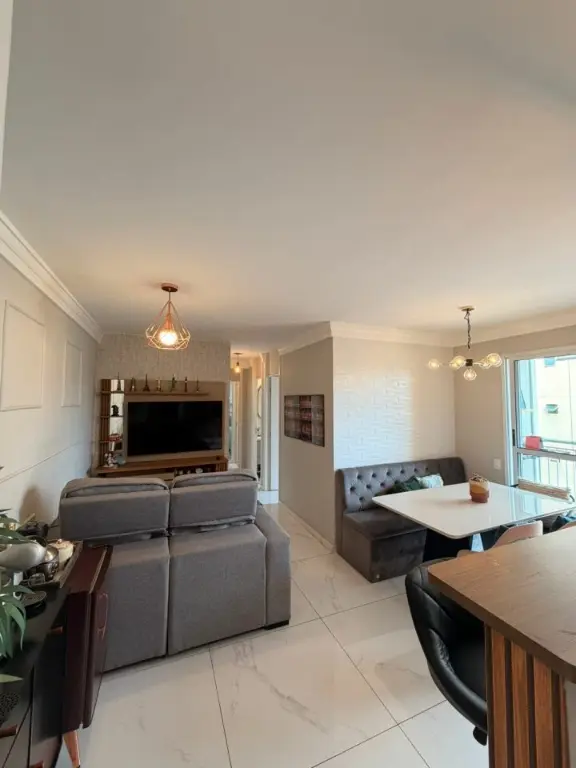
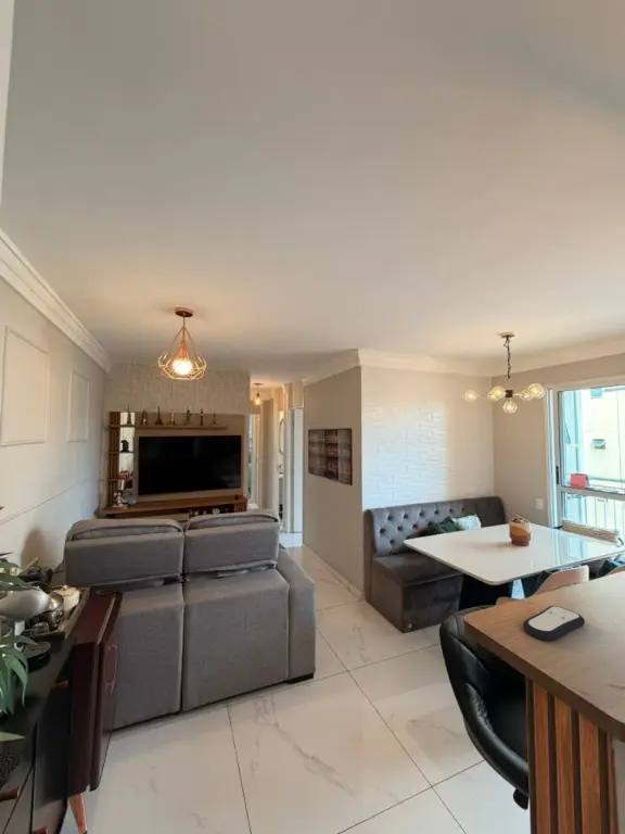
+ remote control [522,605,586,642]
